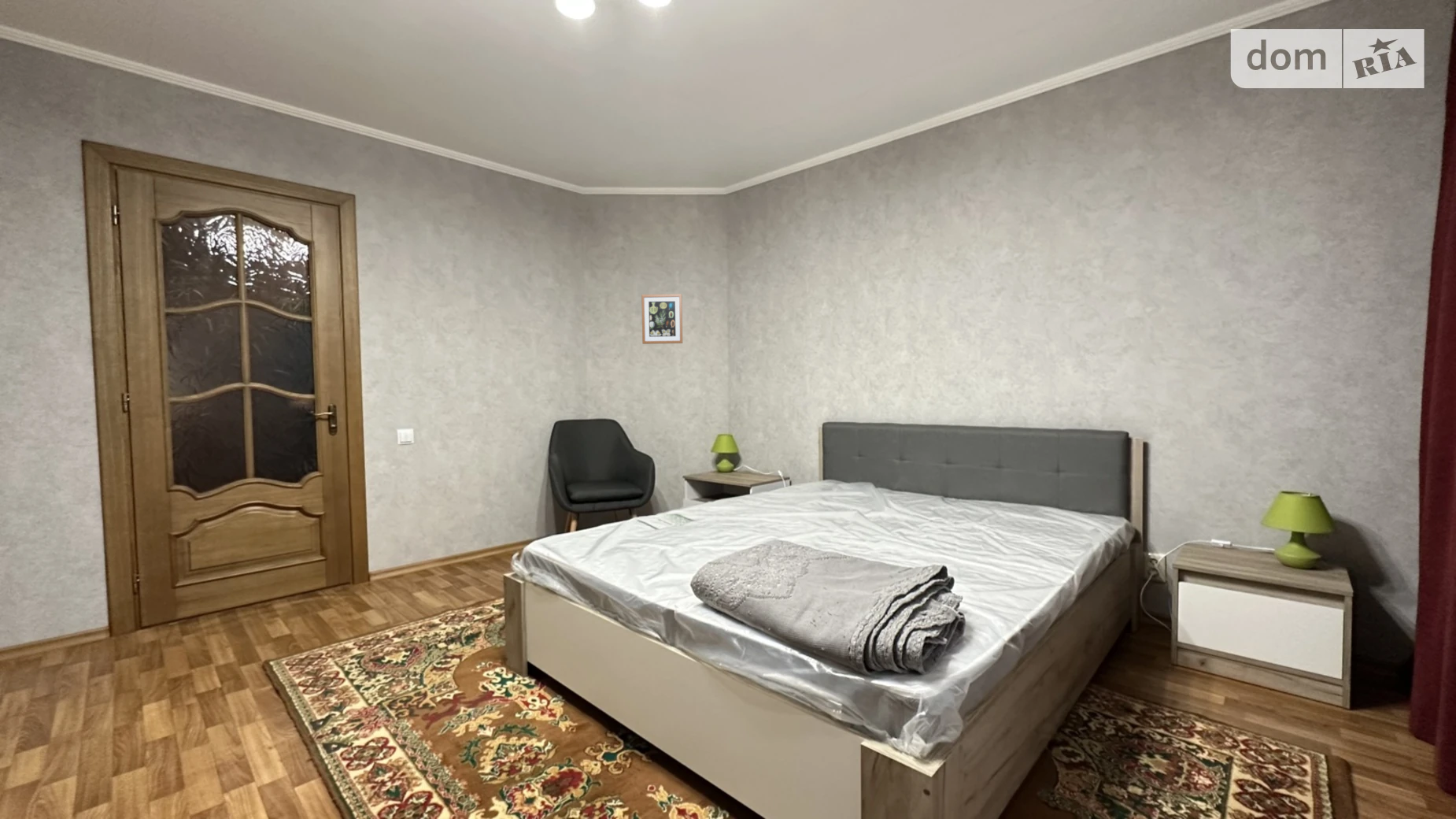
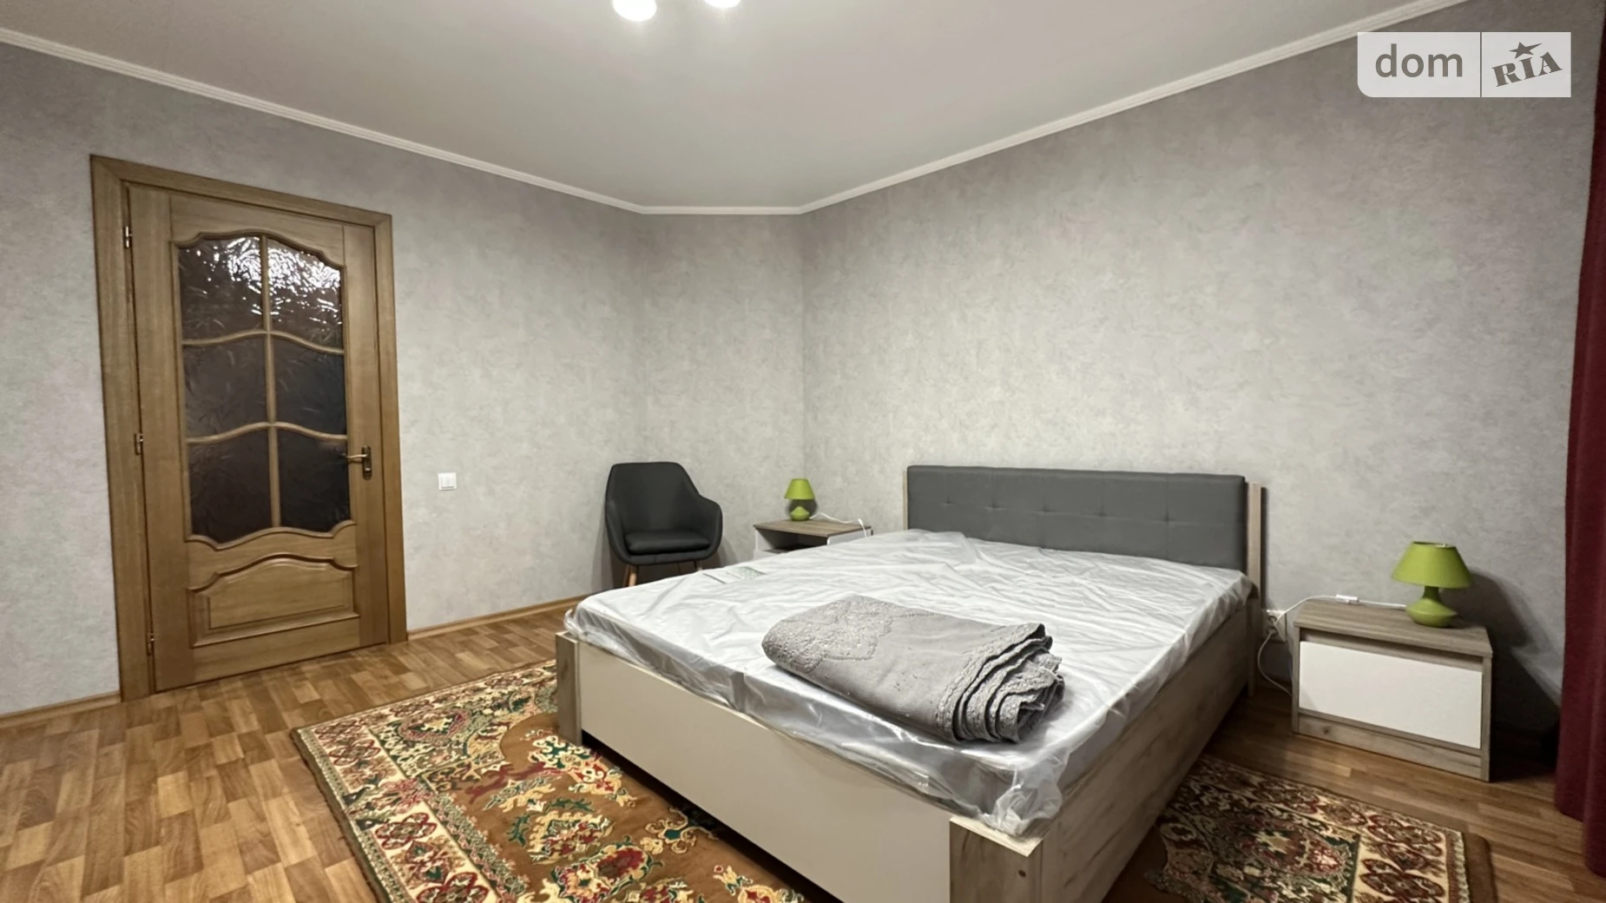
- wall art [641,293,683,345]
